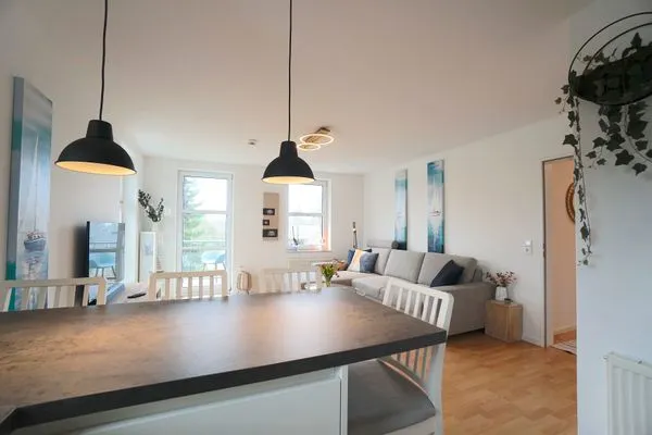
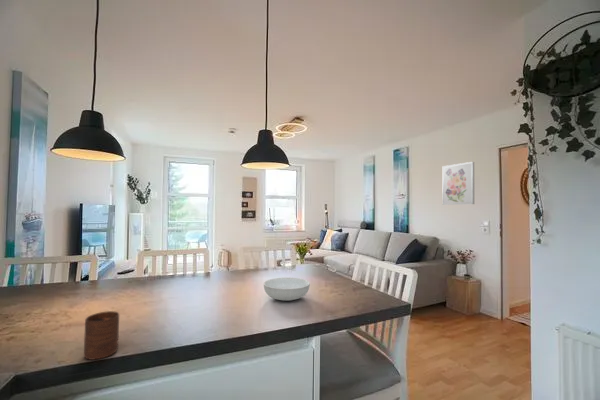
+ cup [83,310,120,361]
+ wall art [442,161,475,205]
+ serving bowl [263,277,311,302]
